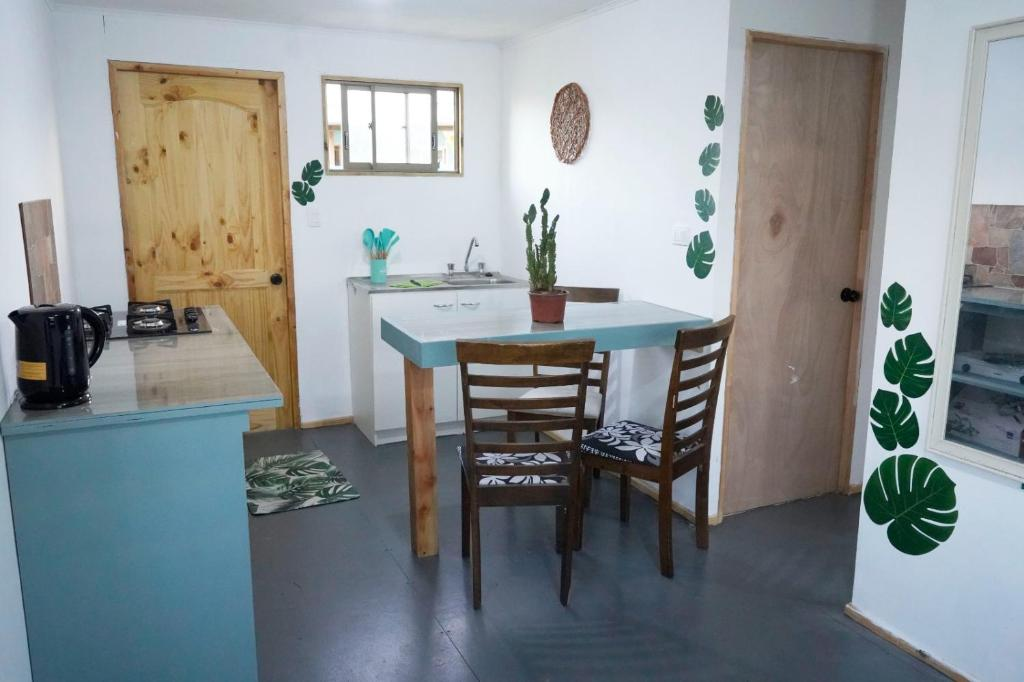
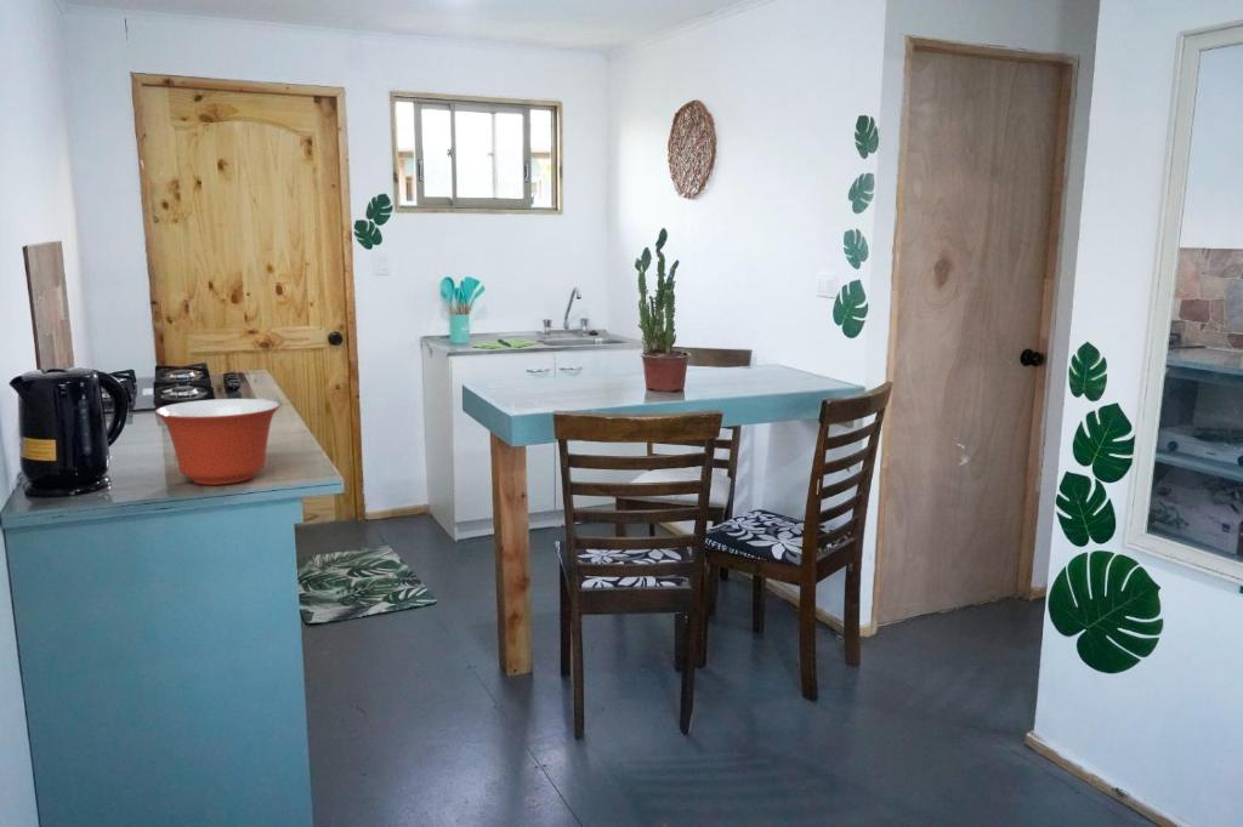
+ mixing bowl [154,398,282,486]
